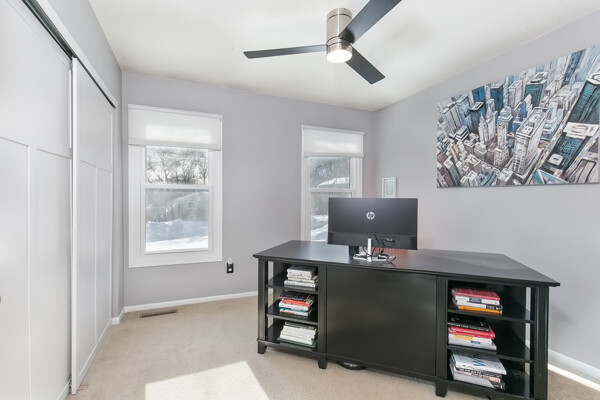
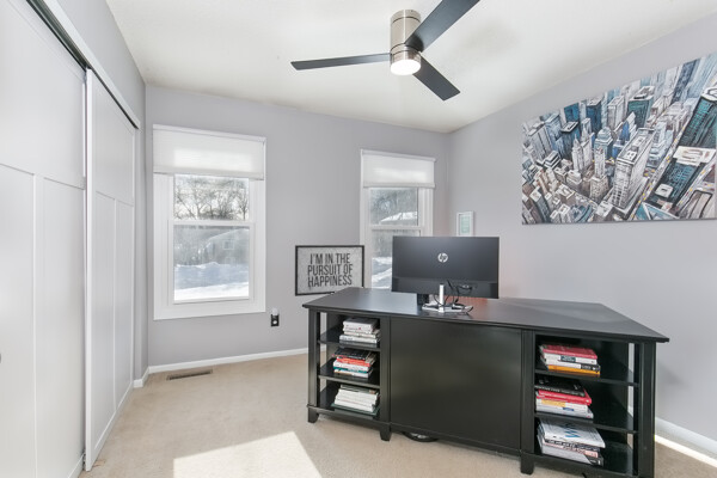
+ mirror [294,244,366,298]
